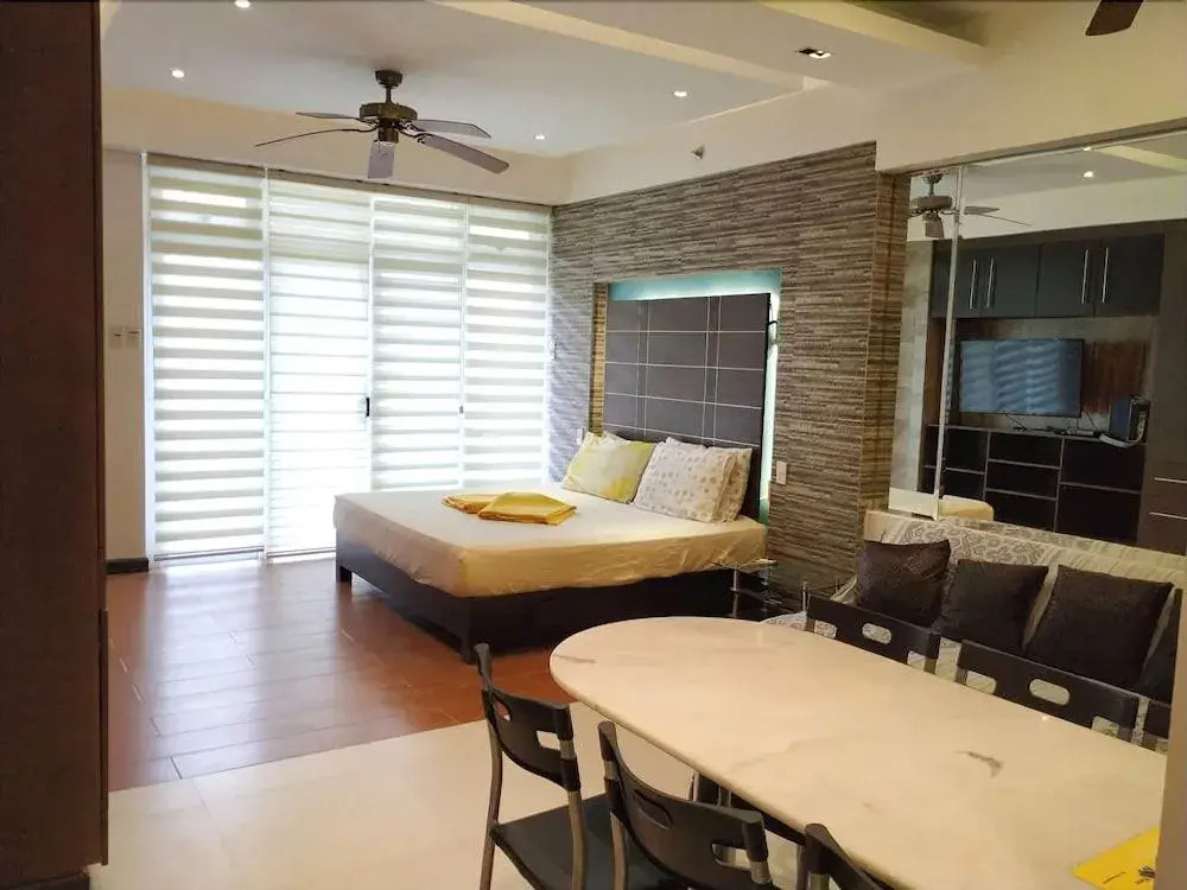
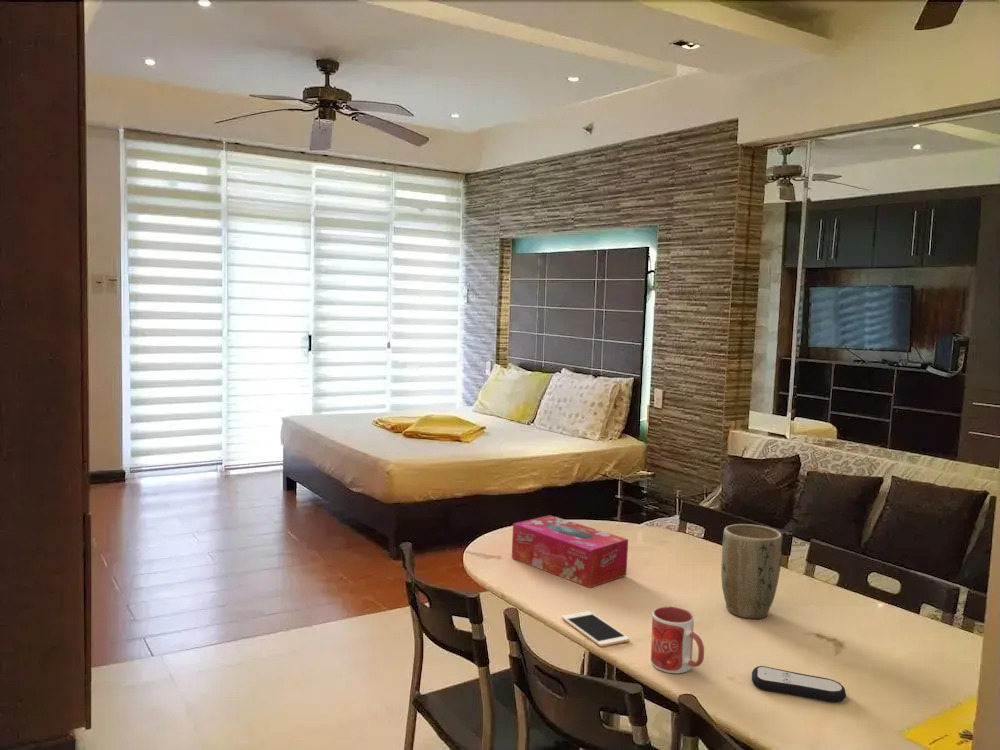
+ cell phone [561,610,631,648]
+ remote control [751,665,847,703]
+ plant pot [720,523,783,620]
+ tissue box [511,514,629,589]
+ mug [650,606,705,674]
